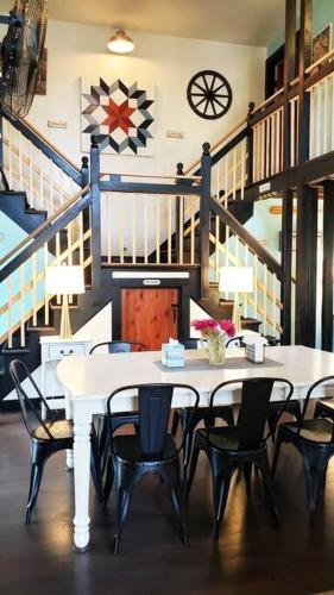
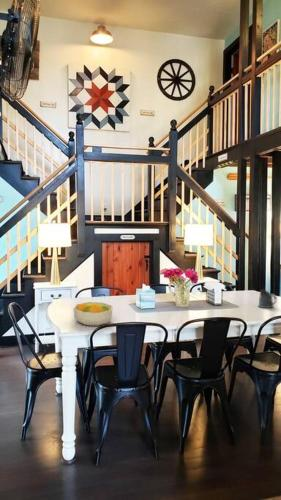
+ fruit bowl [72,301,114,327]
+ mug [257,288,278,309]
